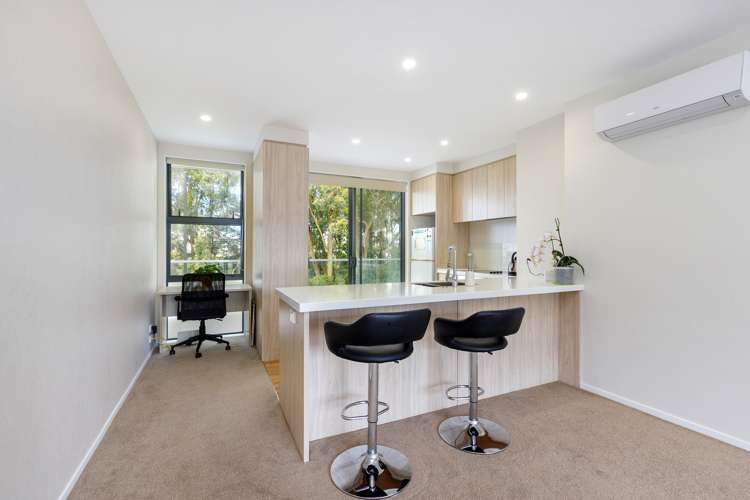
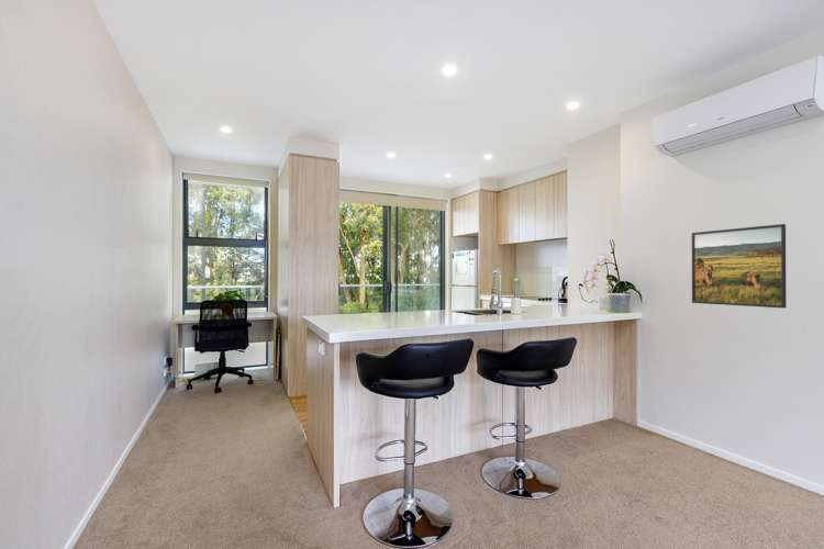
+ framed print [691,223,788,310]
